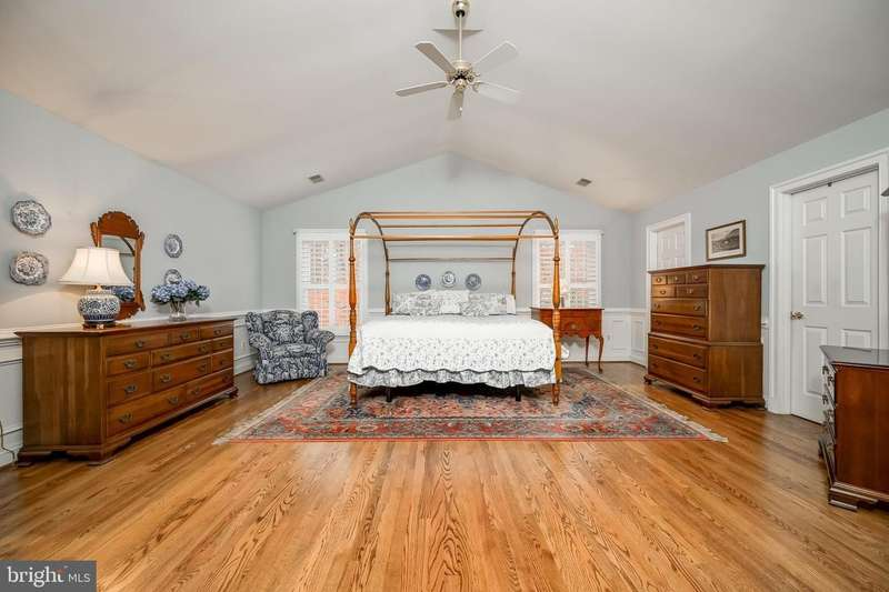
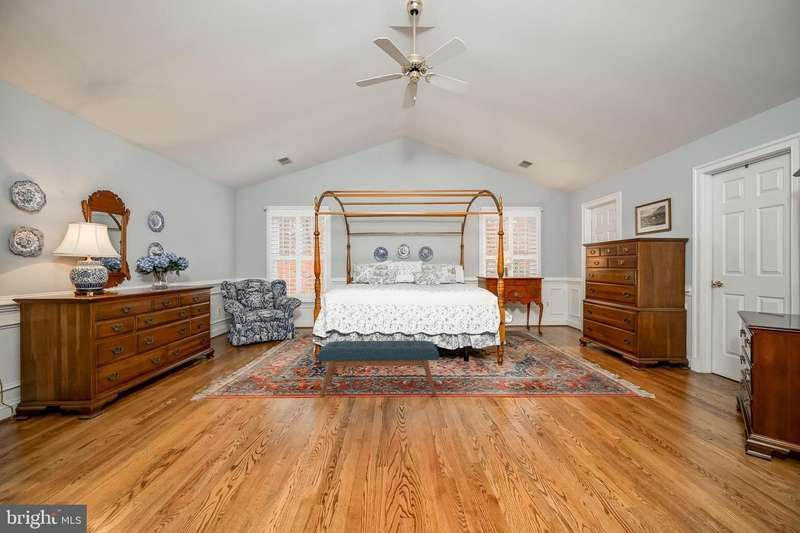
+ bench [316,339,440,397]
